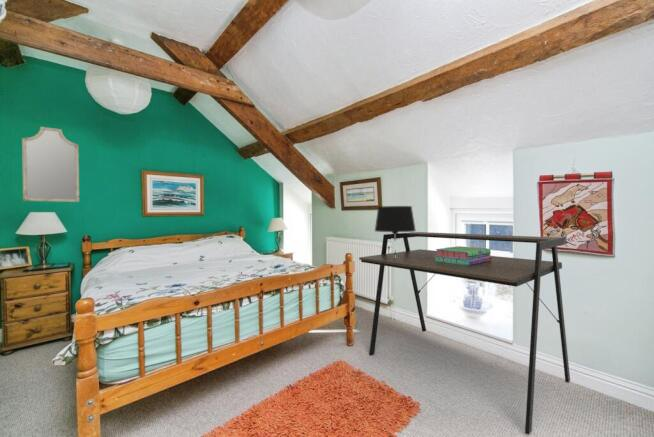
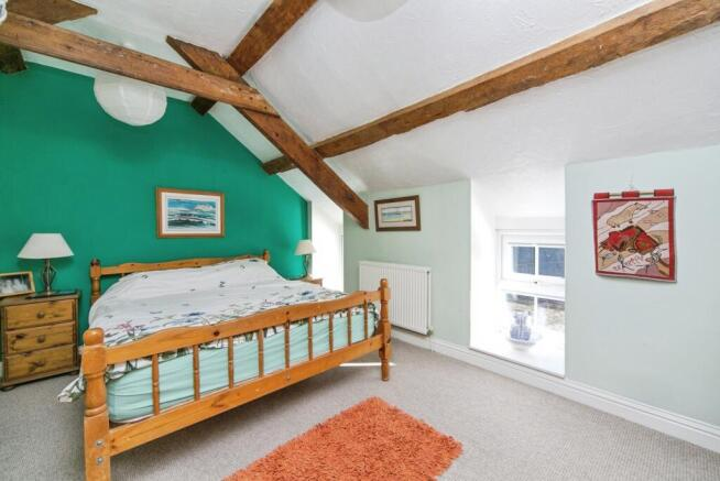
- desk [358,231,571,436]
- stack of books [434,245,492,265]
- table lamp [374,205,417,258]
- home mirror [21,126,80,203]
